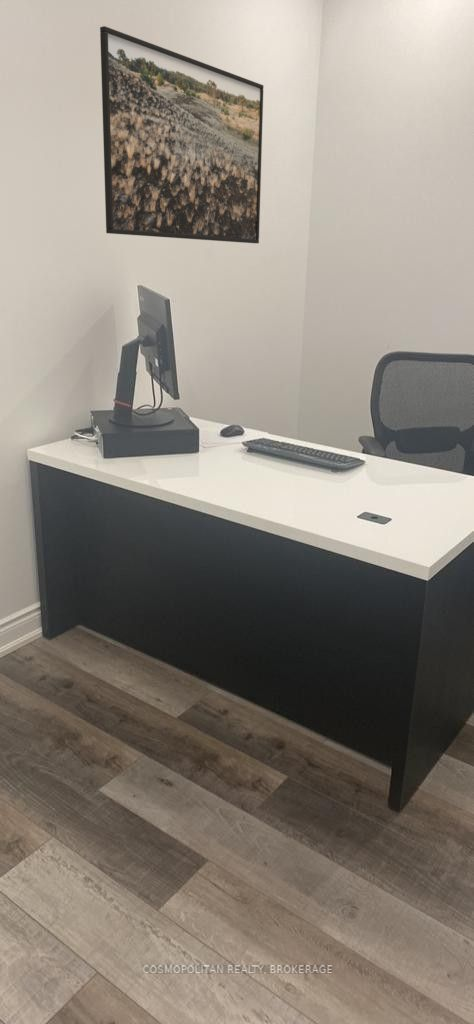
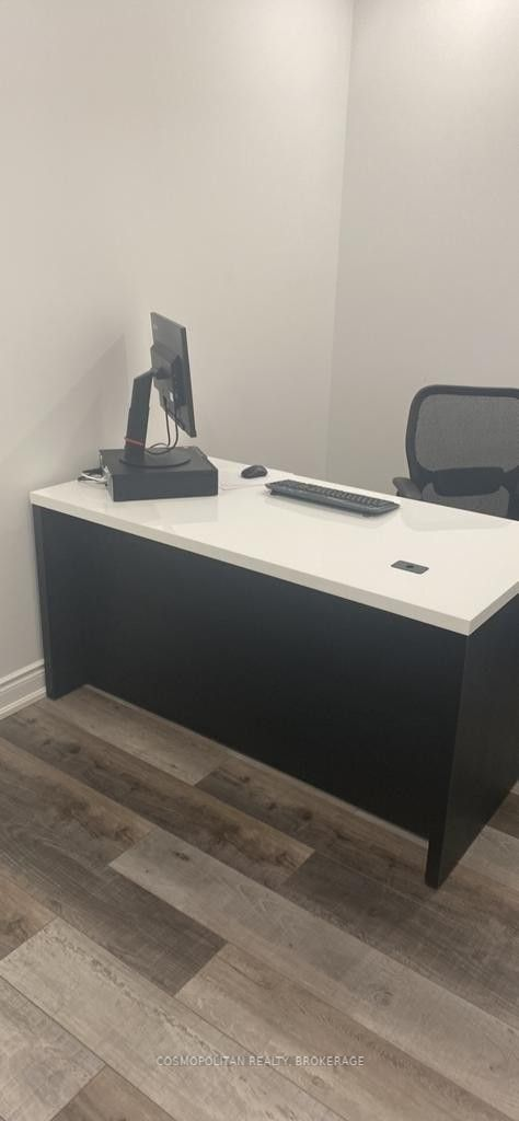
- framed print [99,25,264,244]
